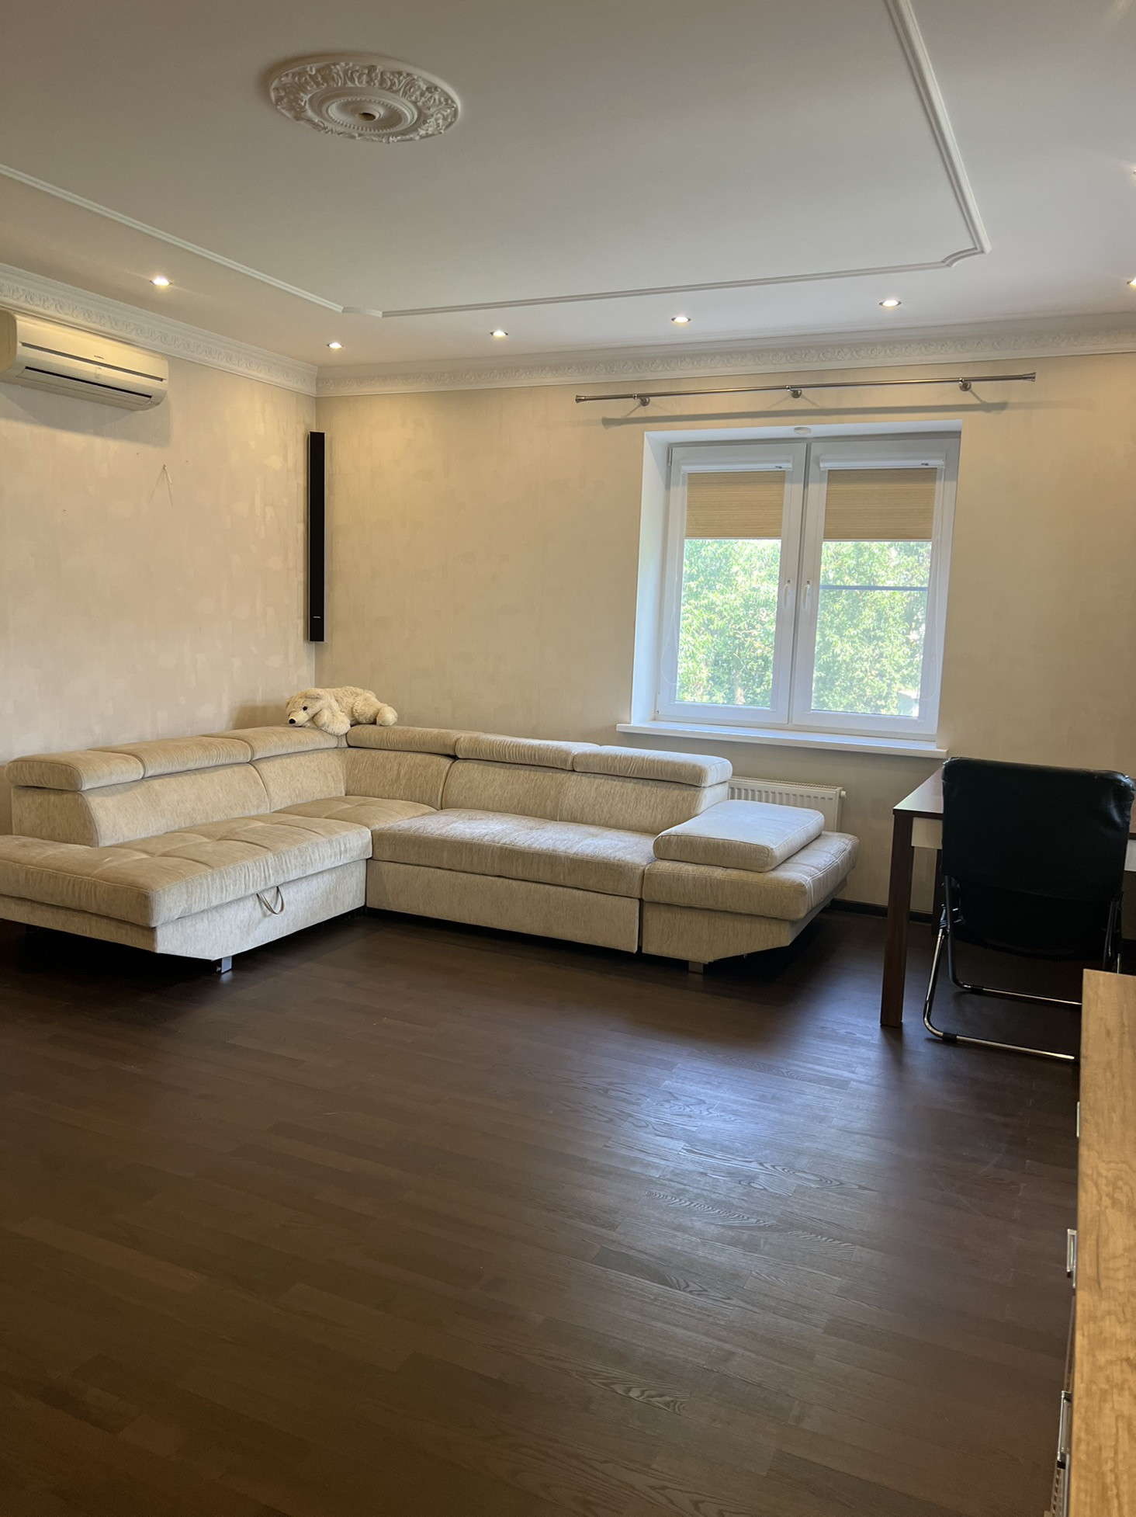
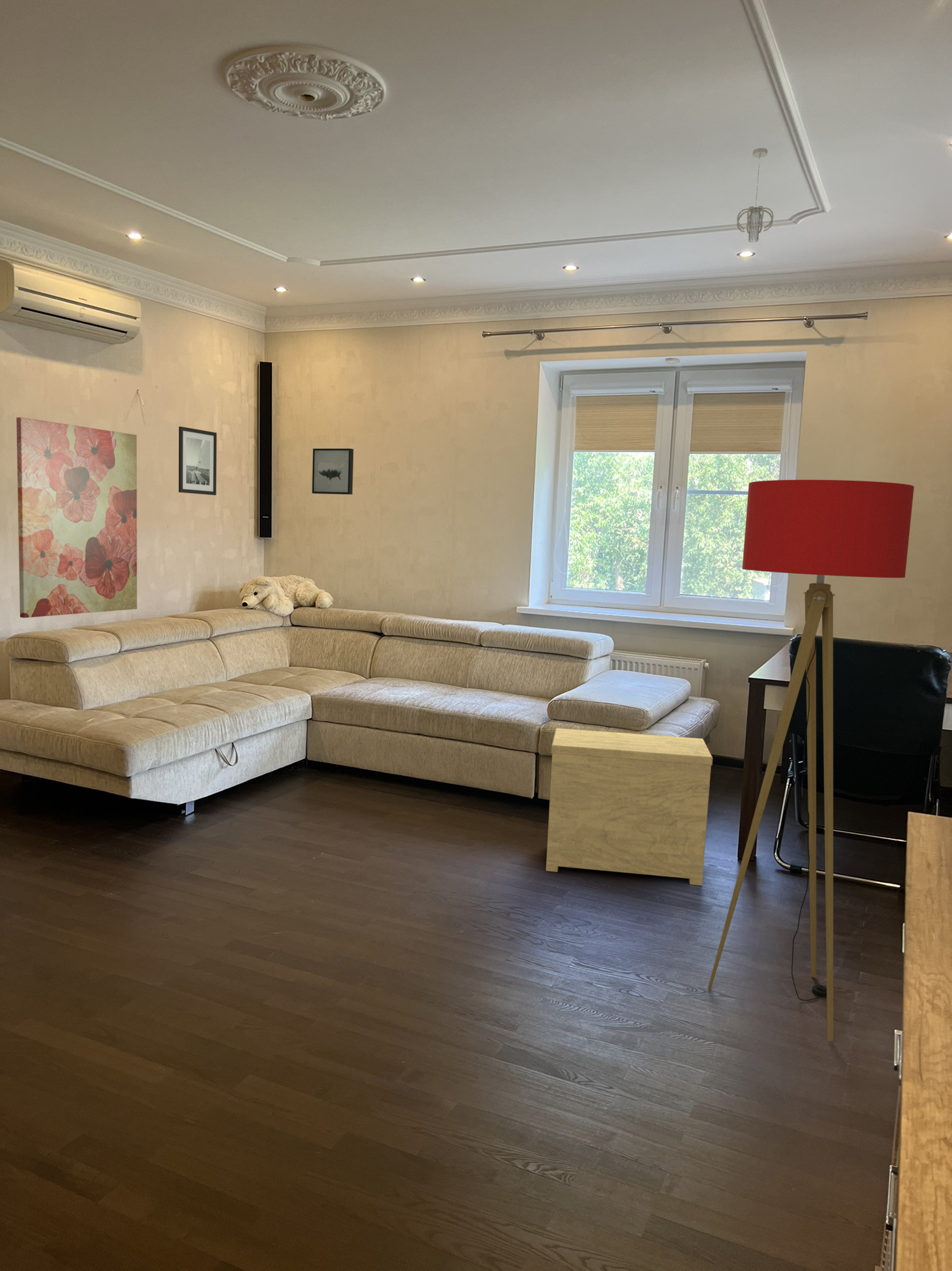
+ floor lamp [707,479,915,1043]
+ wall art [311,448,354,495]
+ wall art [178,426,217,496]
+ side table [546,728,713,886]
+ wall art [16,417,138,619]
+ pendant light [736,148,774,243]
